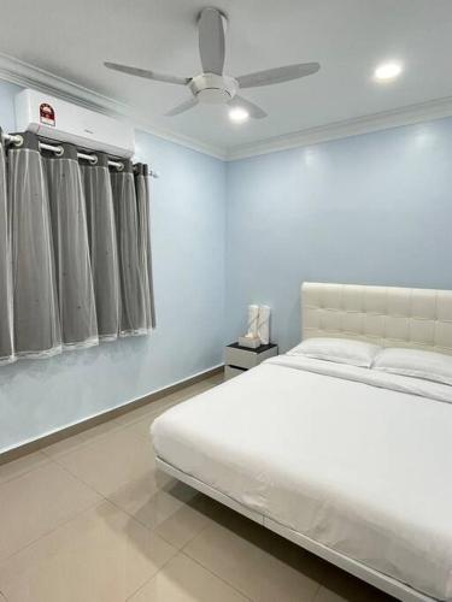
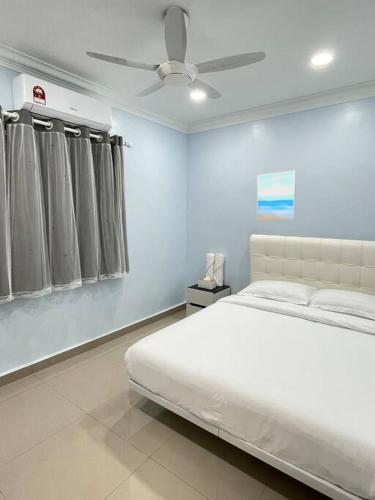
+ wall art [256,170,297,222]
